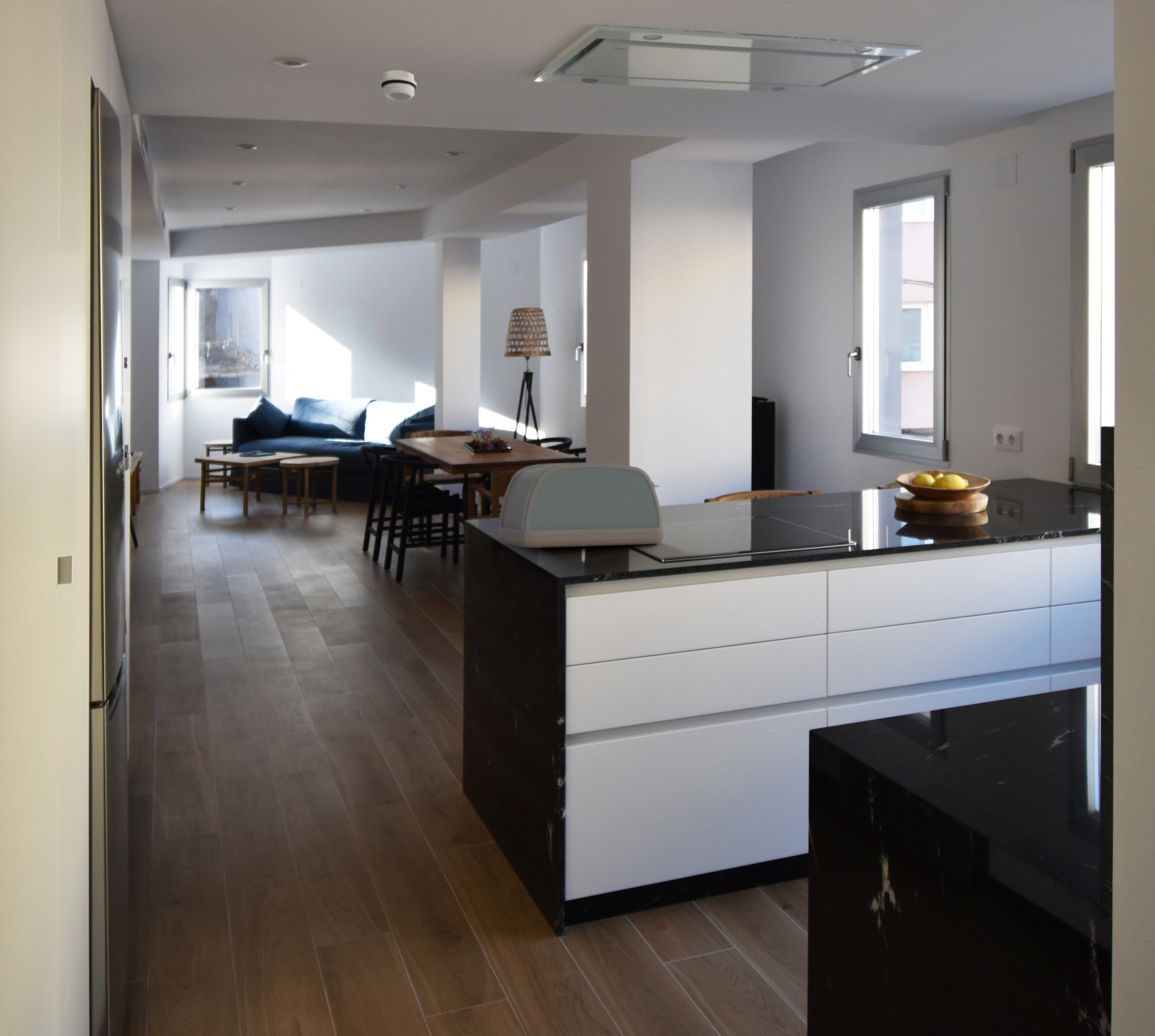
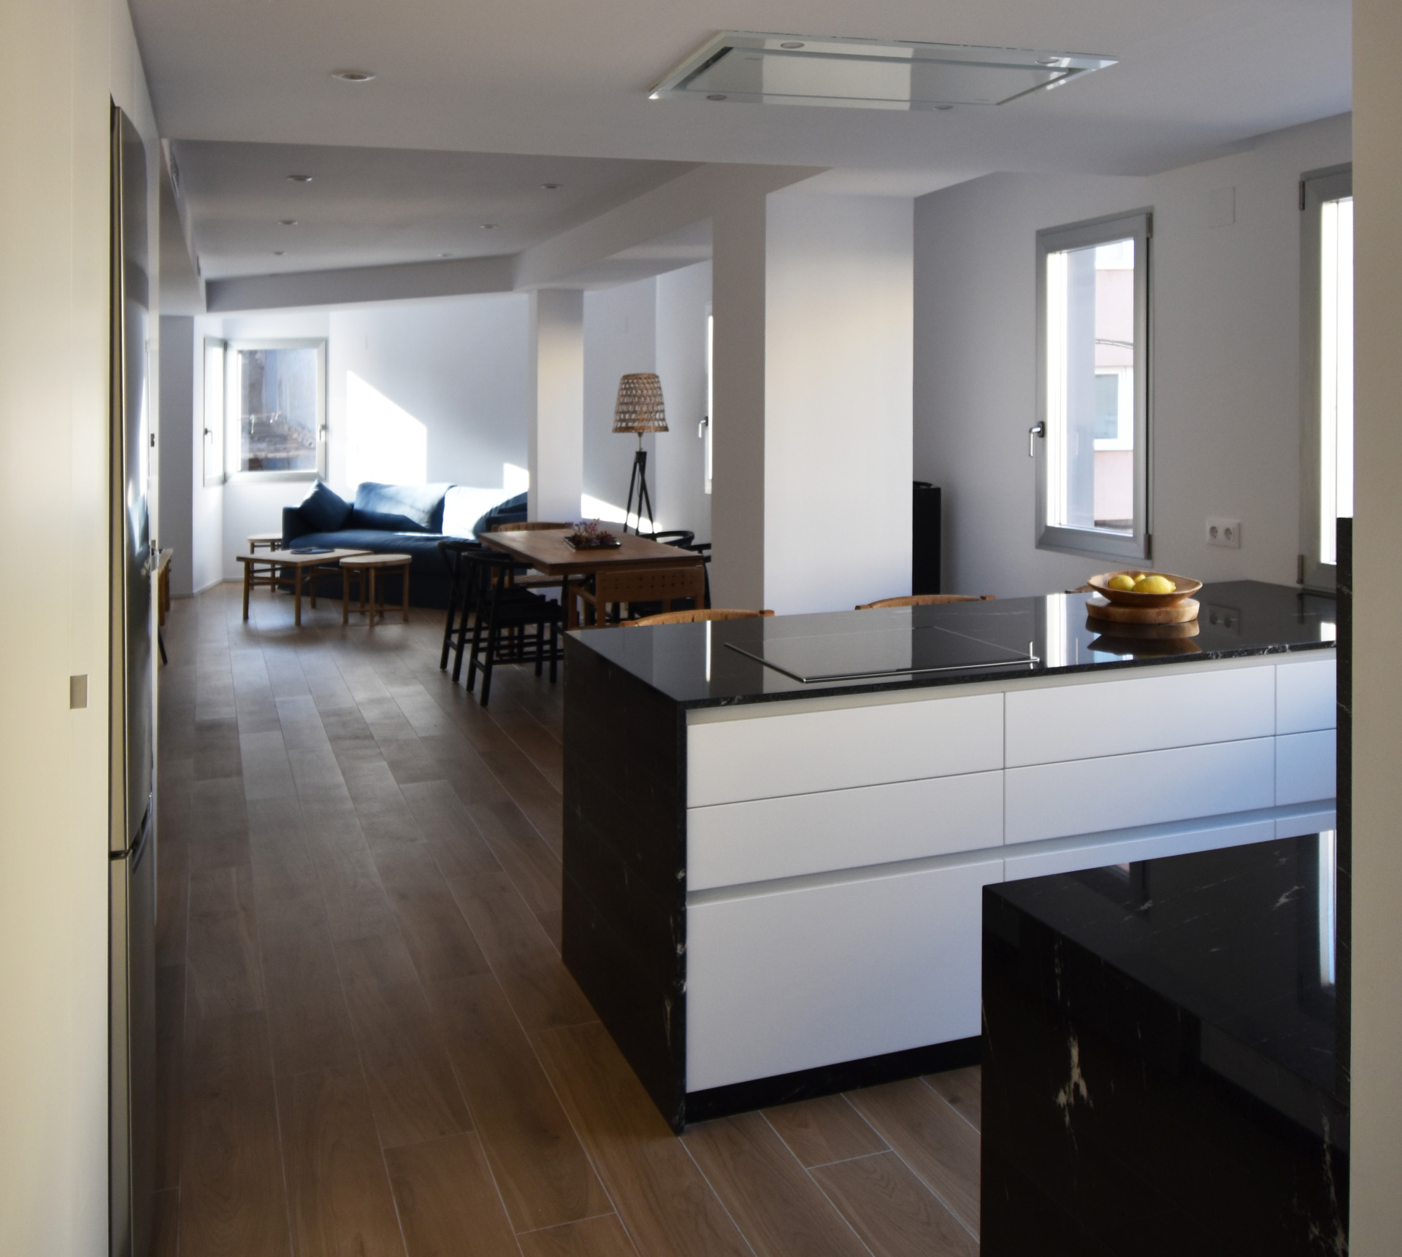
- toaster [497,462,665,548]
- smoke detector [380,70,417,102]
